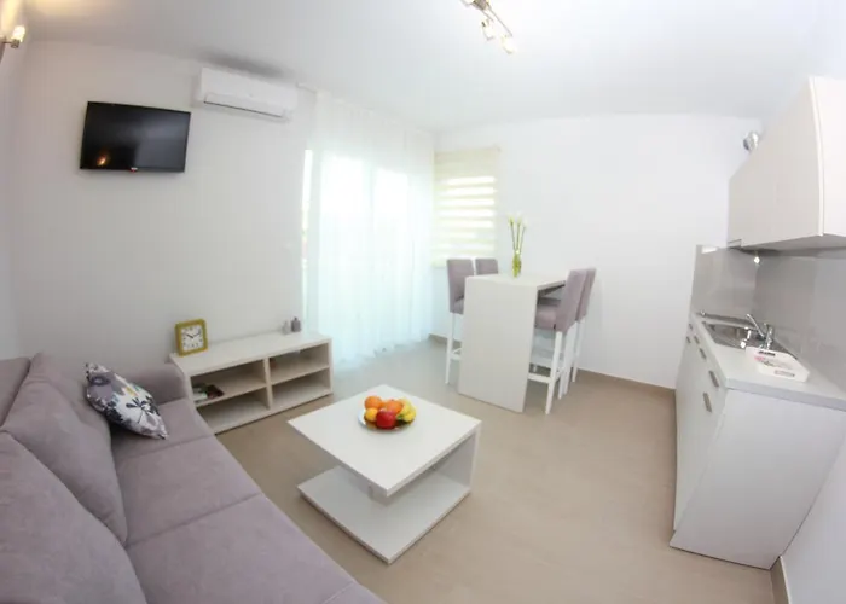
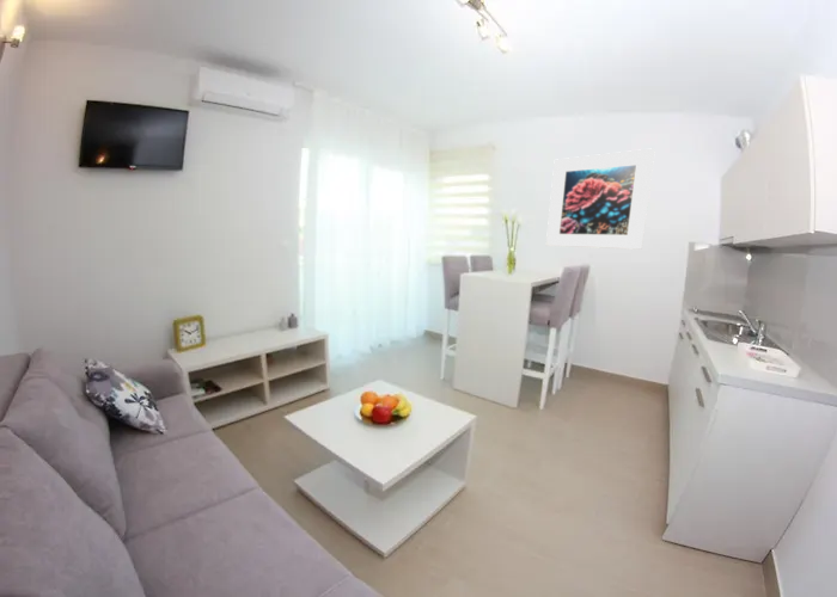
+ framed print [545,147,656,251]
